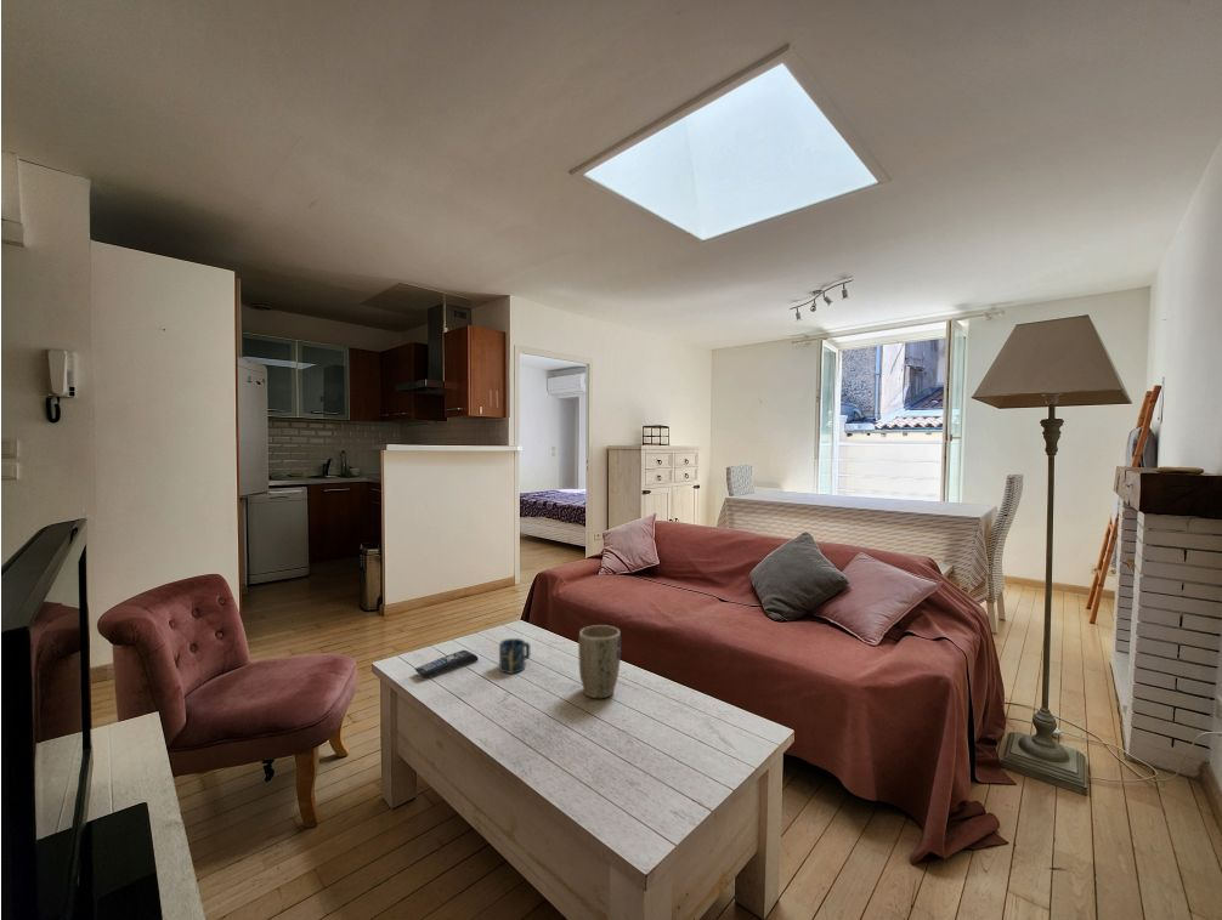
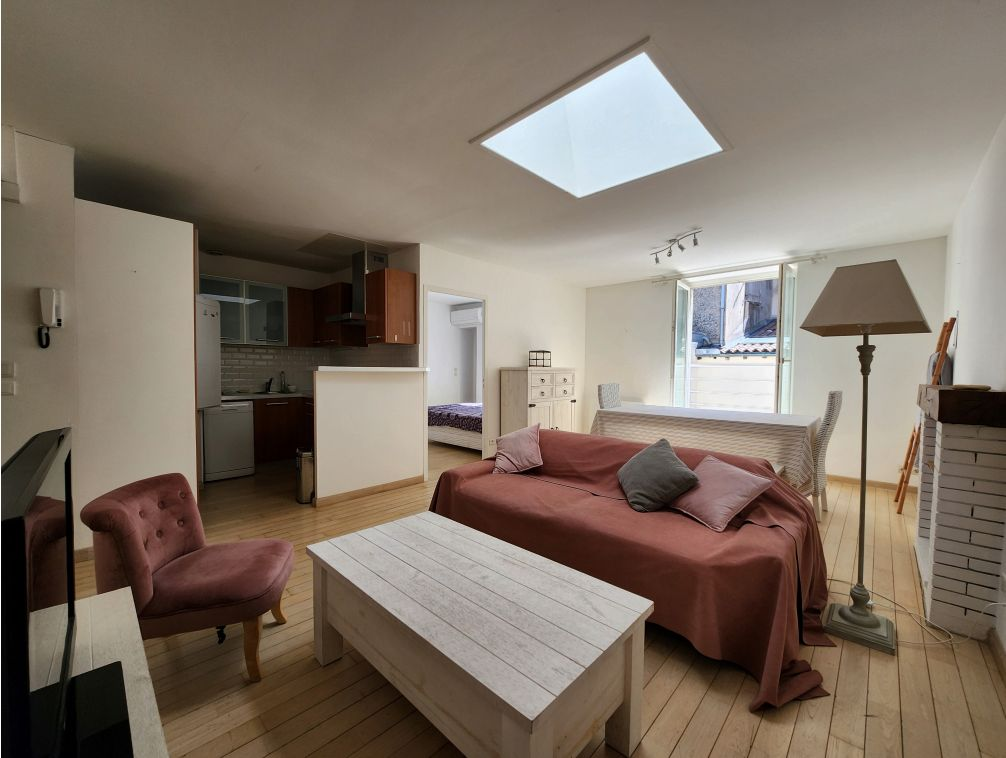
- remote control [414,649,480,678]
- cup [498,637,531,675]
- plant pot [577,624,622,699]
